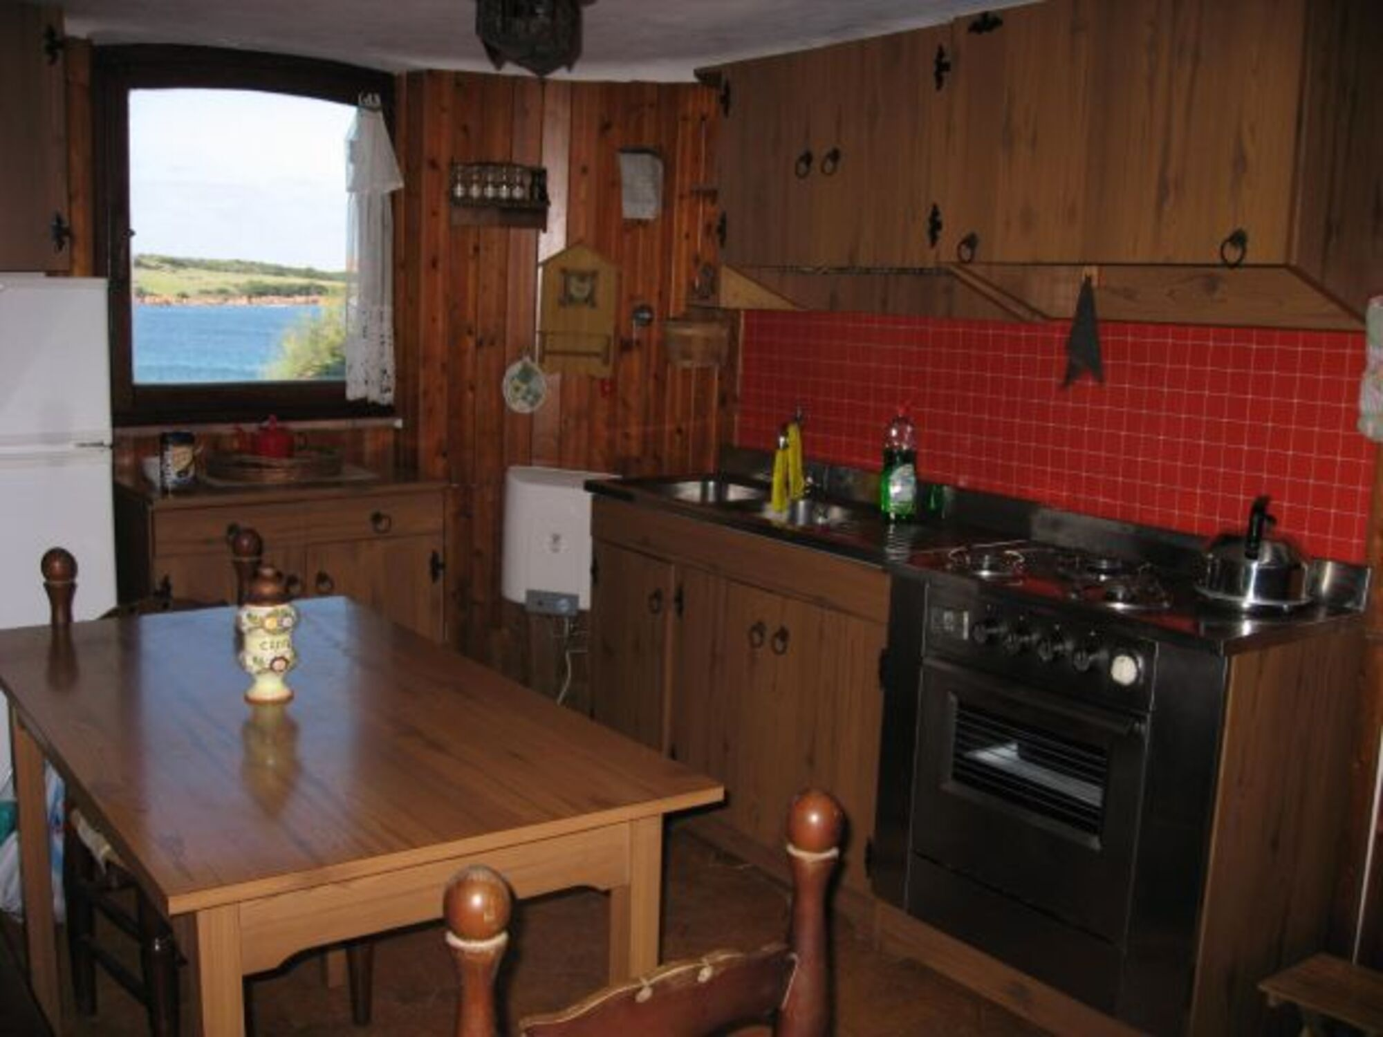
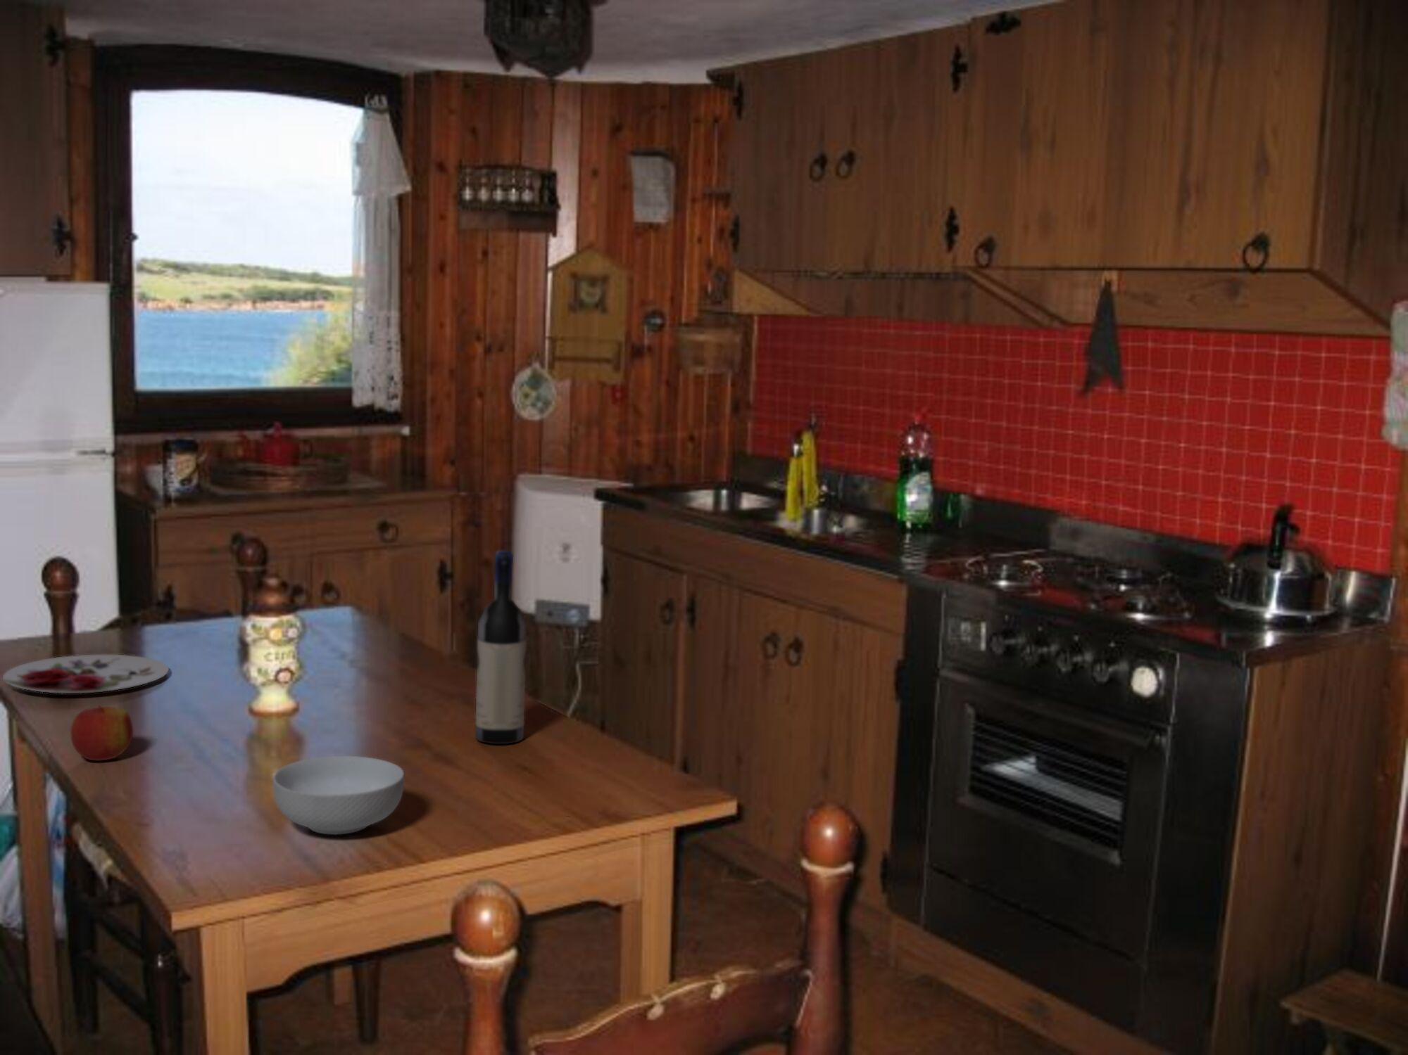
+ wine bottle [475,550,528,745]
+ plate [2,654,170,694]
+ apple [70,704,134,761]
+ cereal bowl [272,756,405,836]
